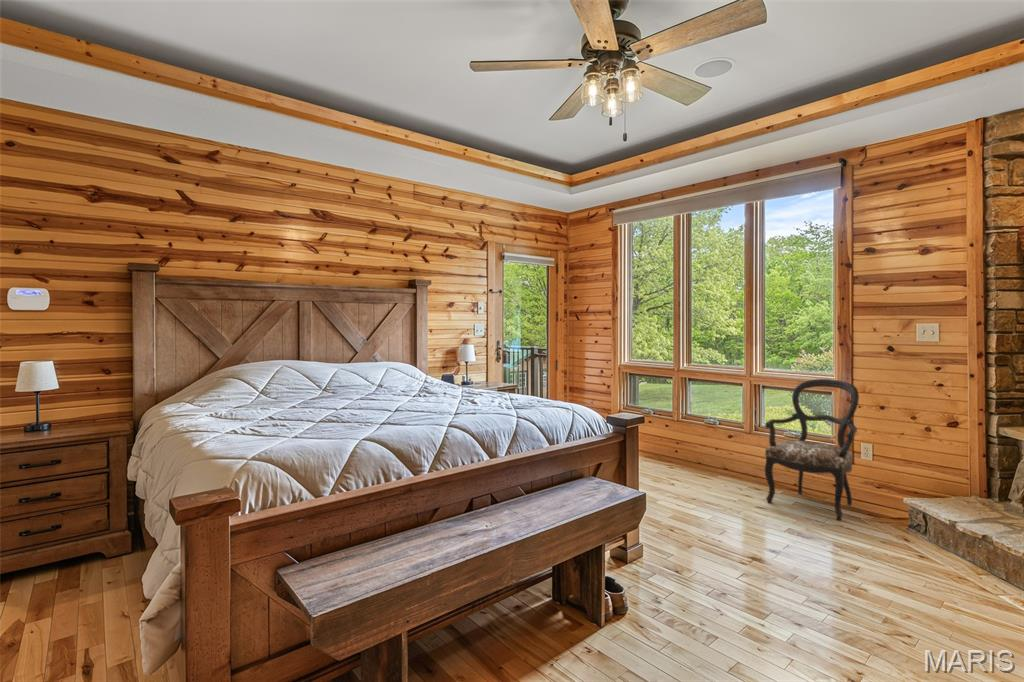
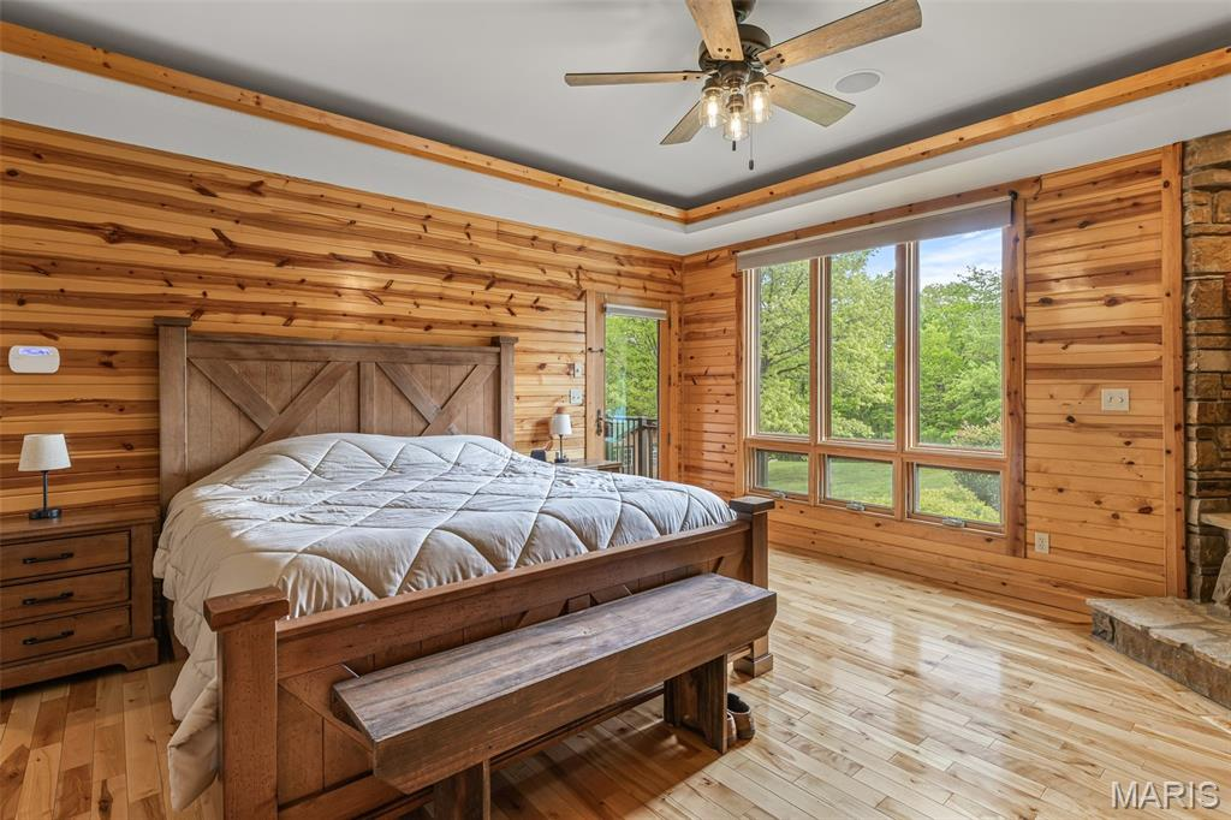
- armchair [764,378,860,521]
